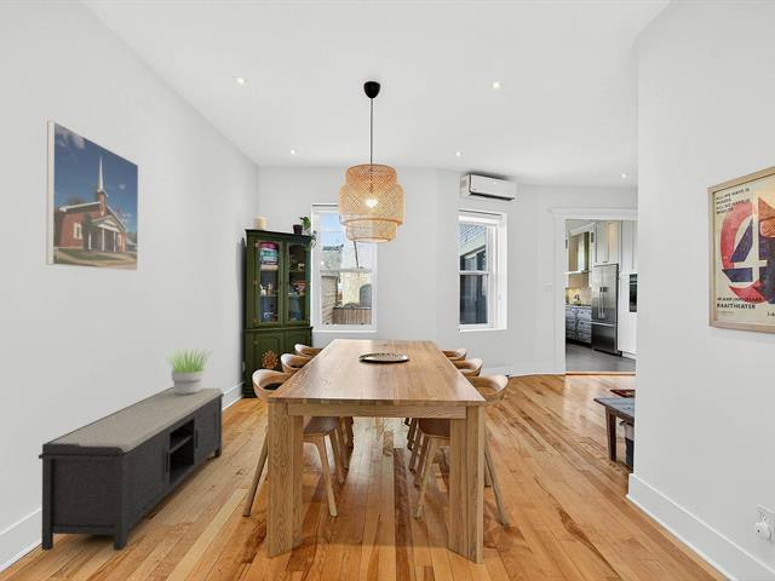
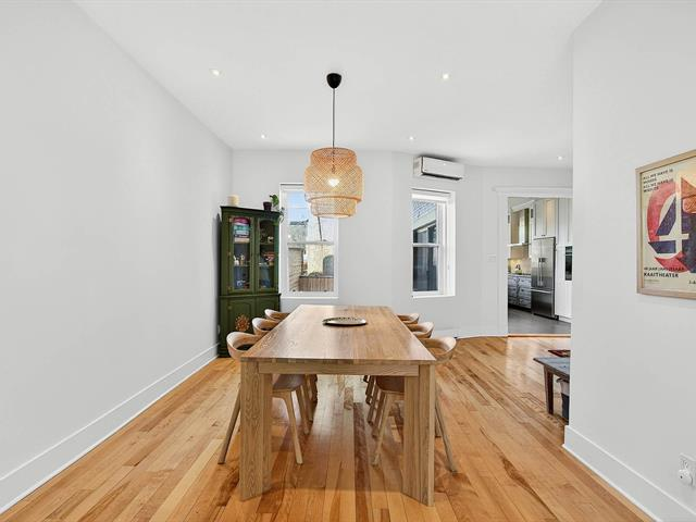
- bench [38,386,225,552]
- potted plant [162,347,212,395]
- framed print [45,120,139,272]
